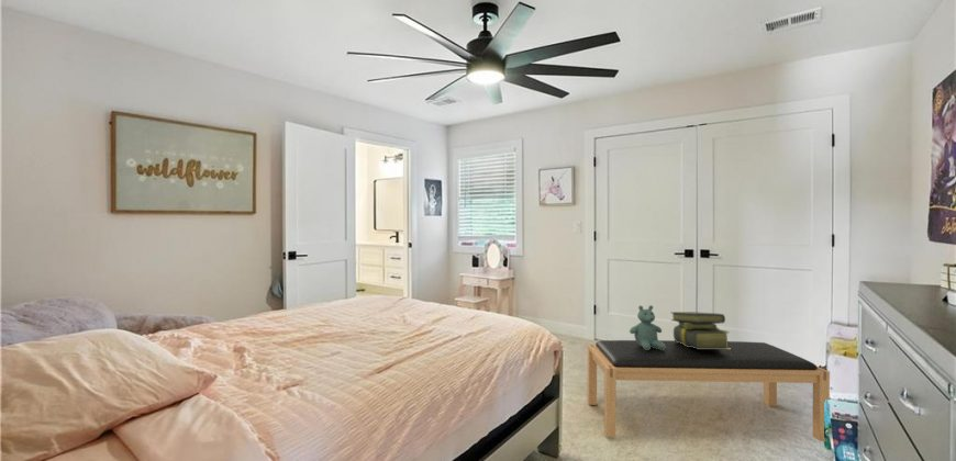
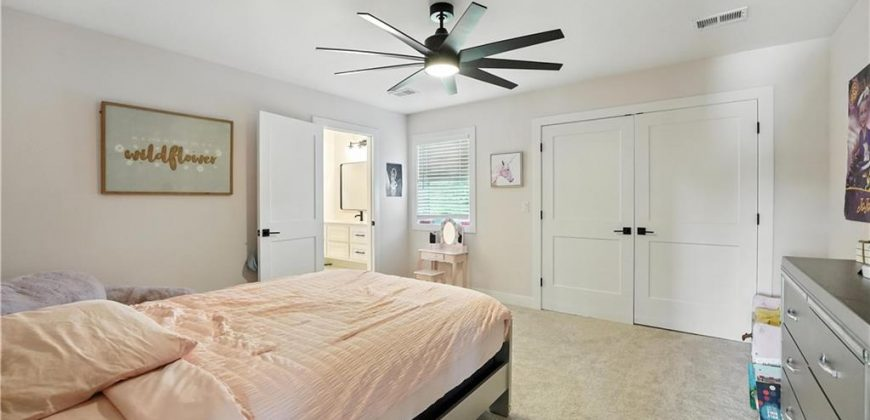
- stuffed bear [629,304,666,350]
- stack of books [670,311,731,349]
- bench [586,339,831,442]
